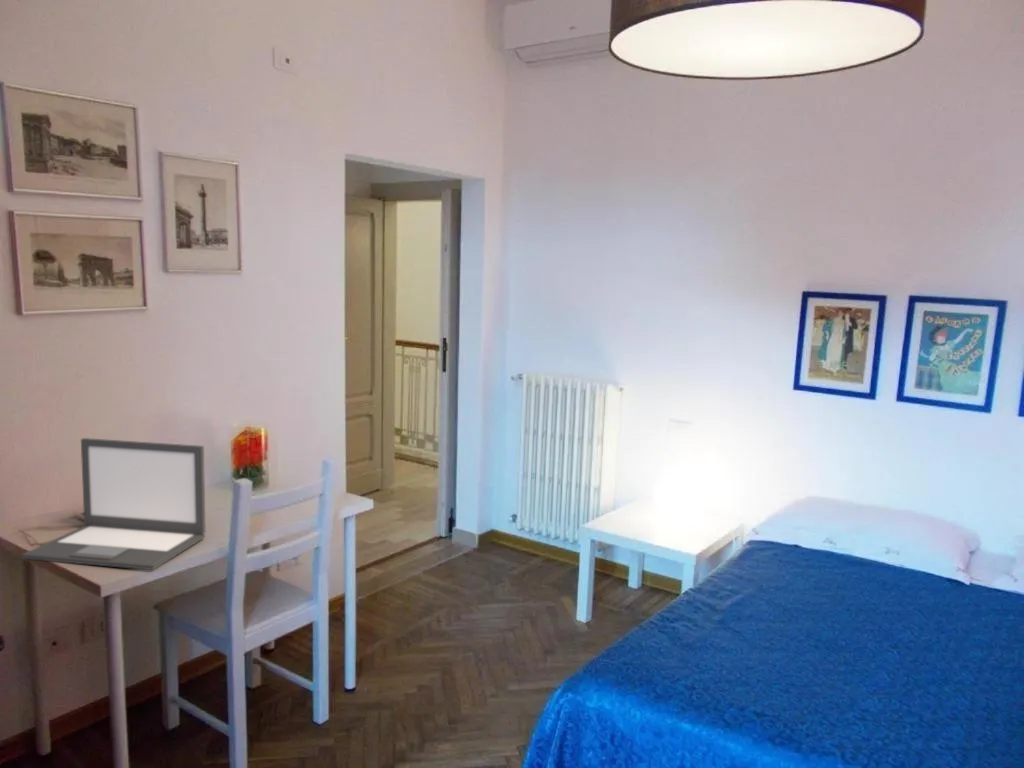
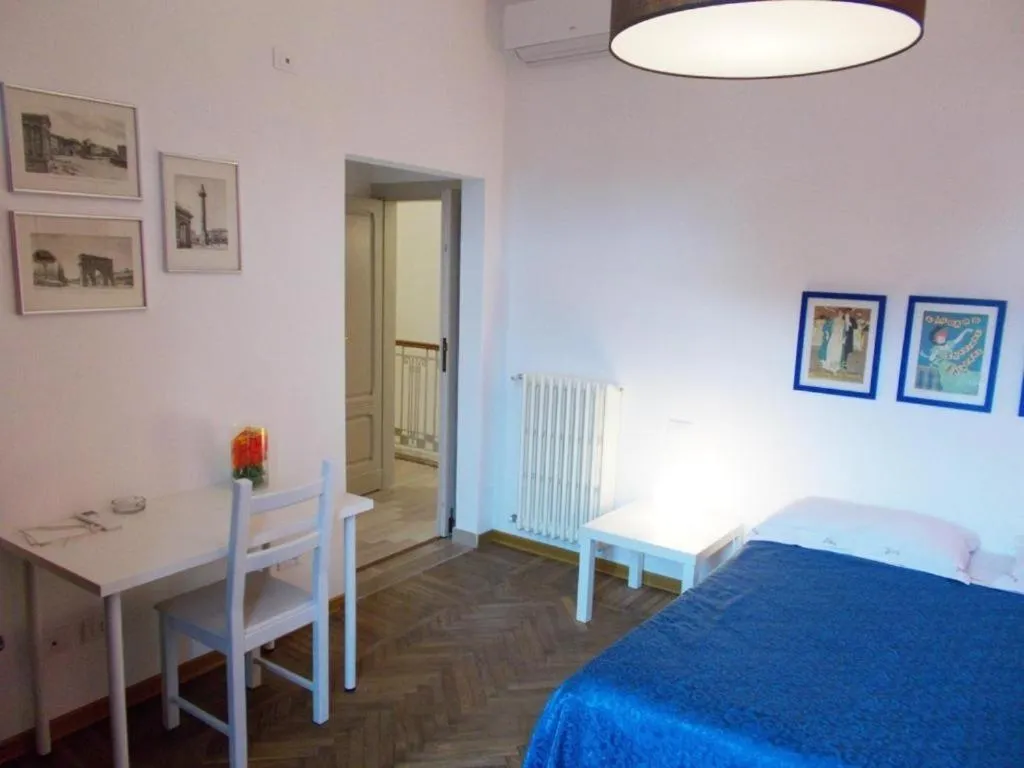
- laptop [21,437,206,571]
